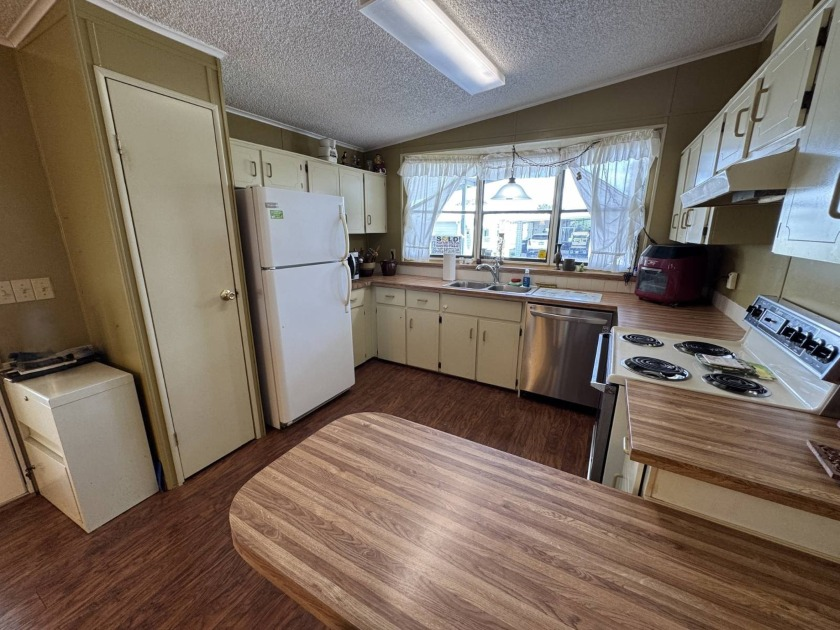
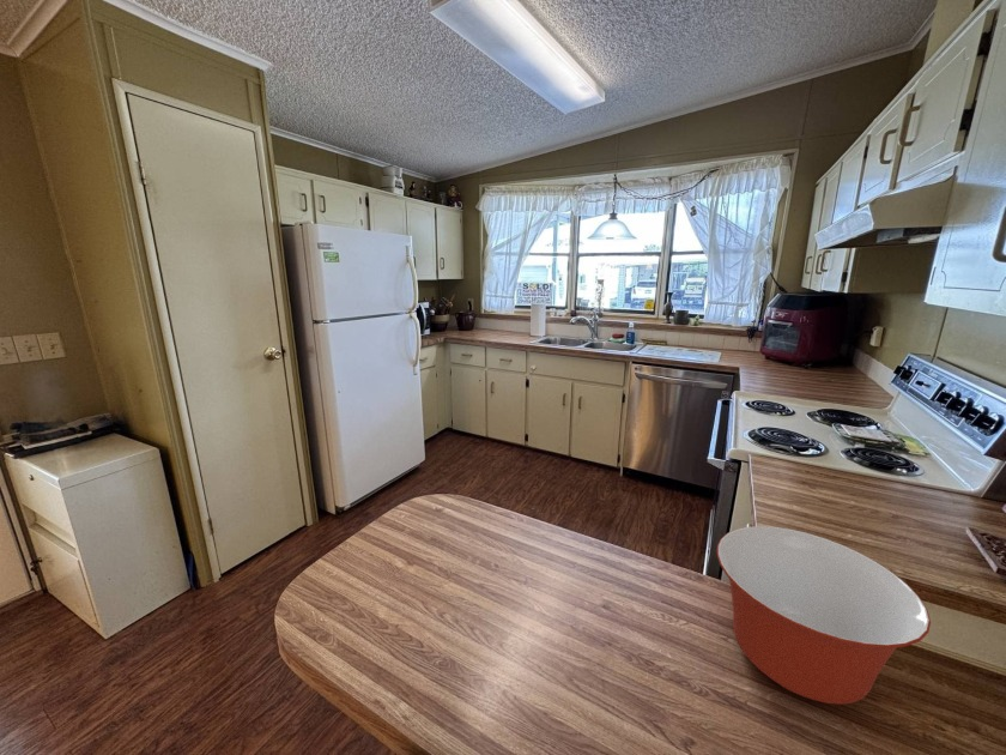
+ mixing bowl [716,525,932,706]
